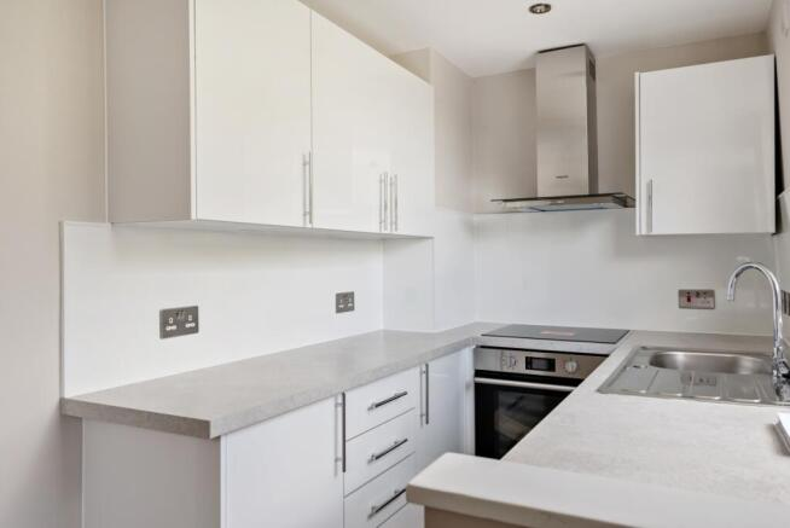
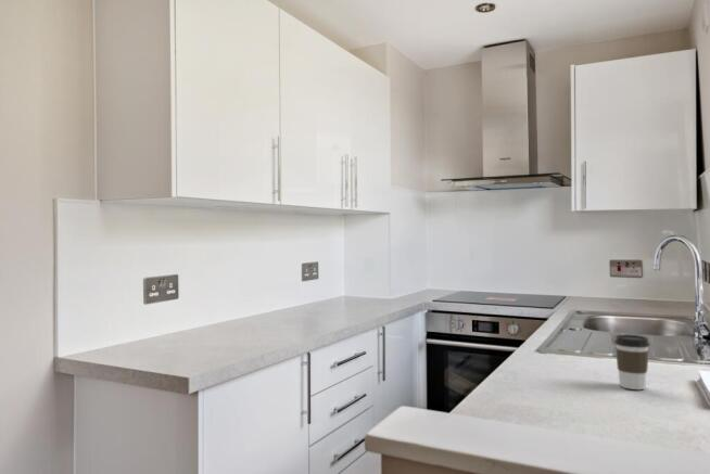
+ coffee cup [613,334,650,390]
